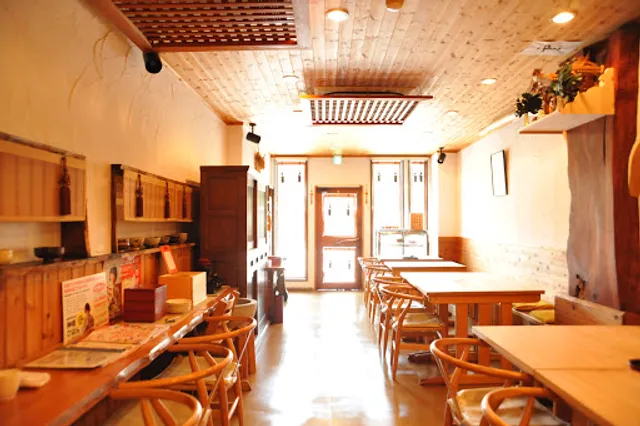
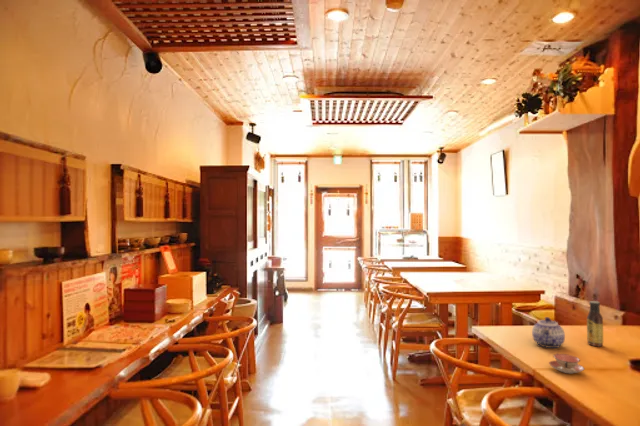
+ teacup [548,353,585,374]
+ sauce bottle [586,300,604,347]
+ teapot [531,316,566,349]
